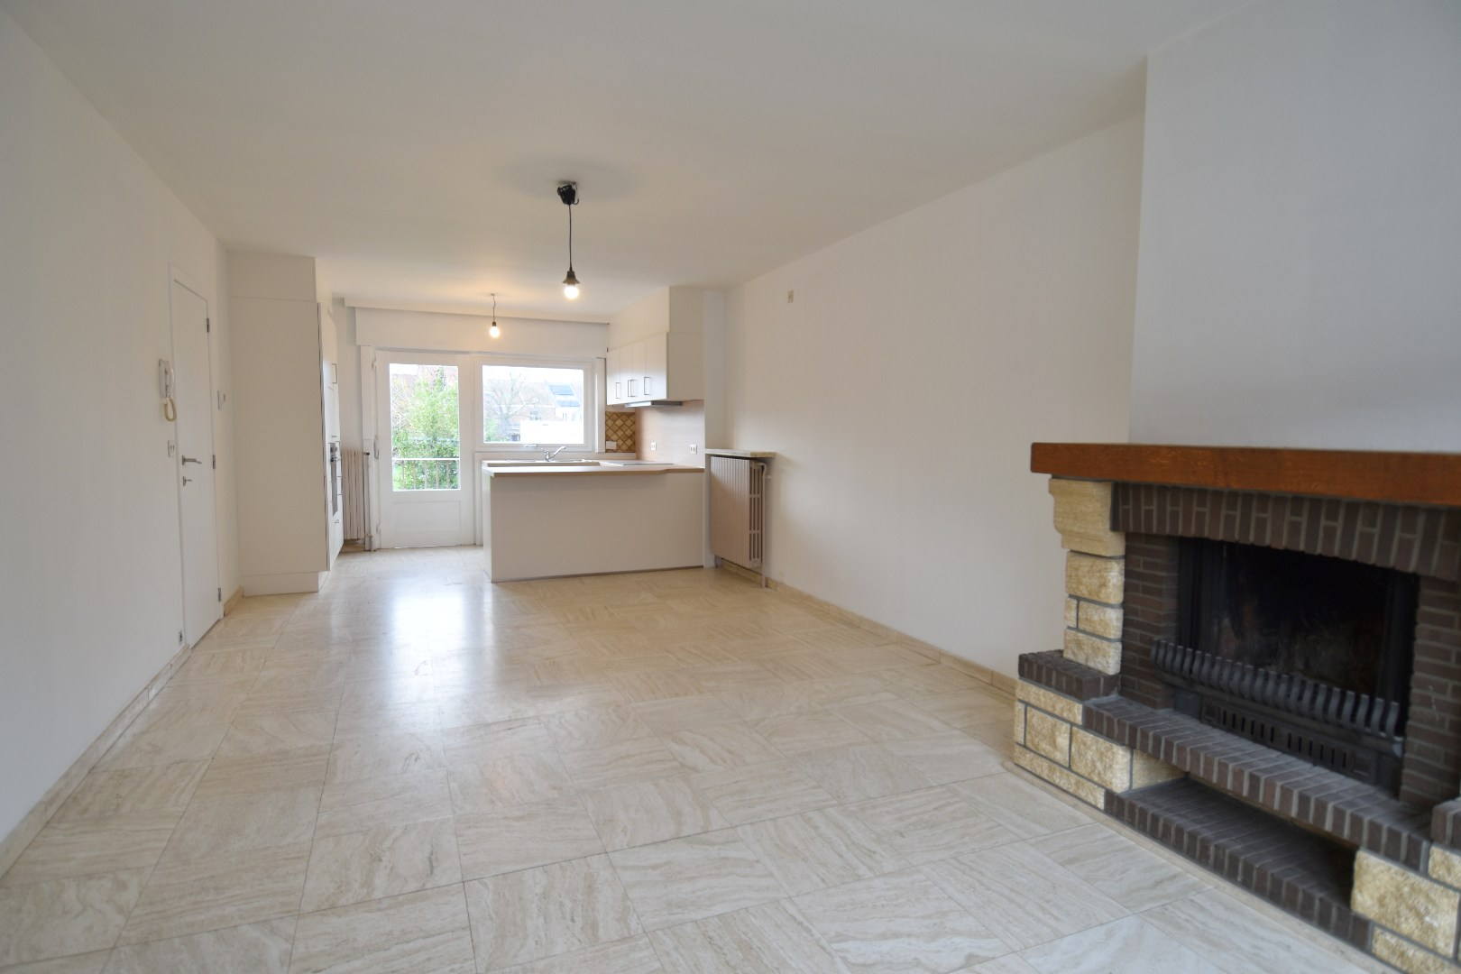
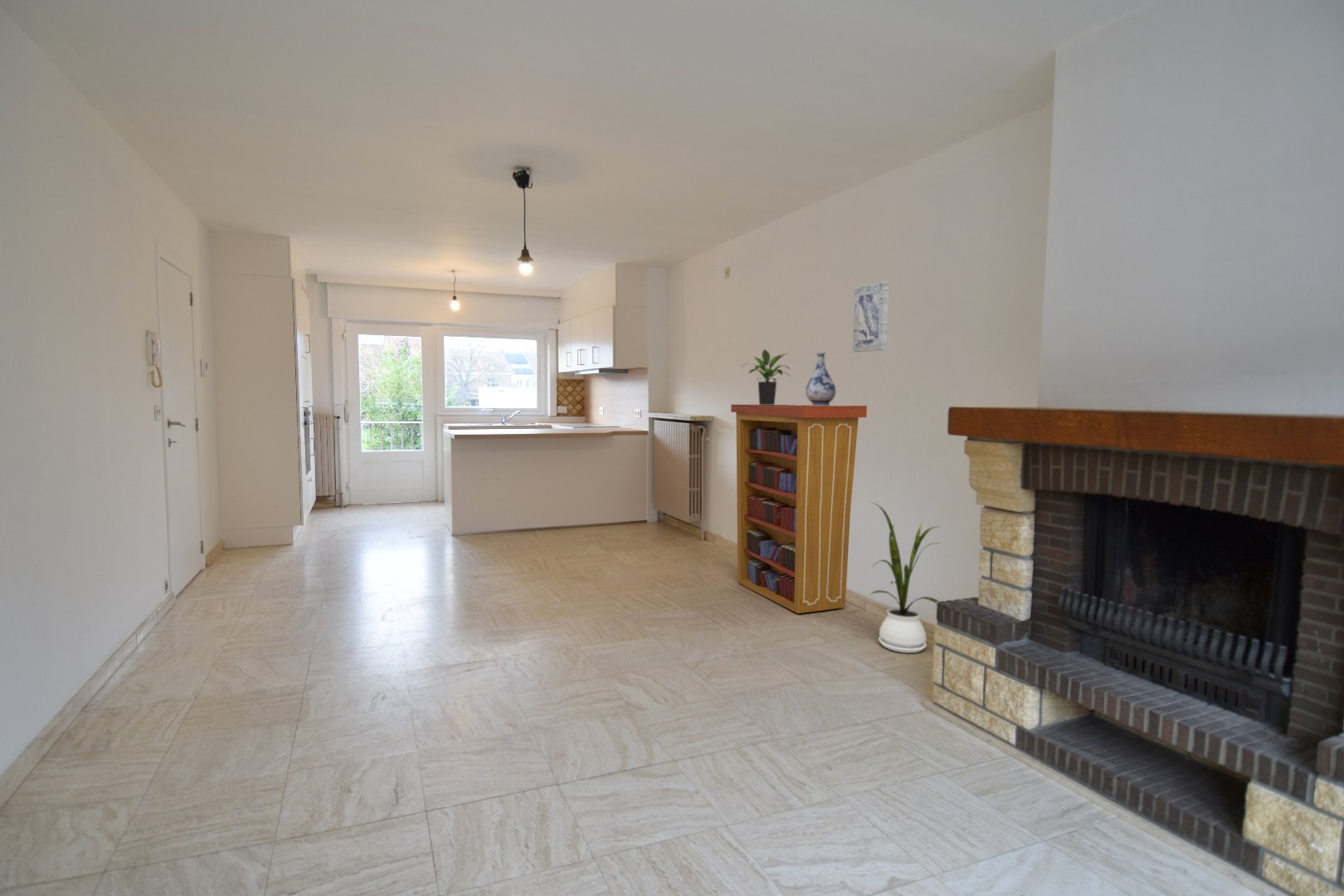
+ wall art [852,280,889,353]
+ bookcase [730,403,868,614]
+ vase [805,352,836,406]
+ potted plant [742,348,791,405]
+ house plant [869,500,941,654]
